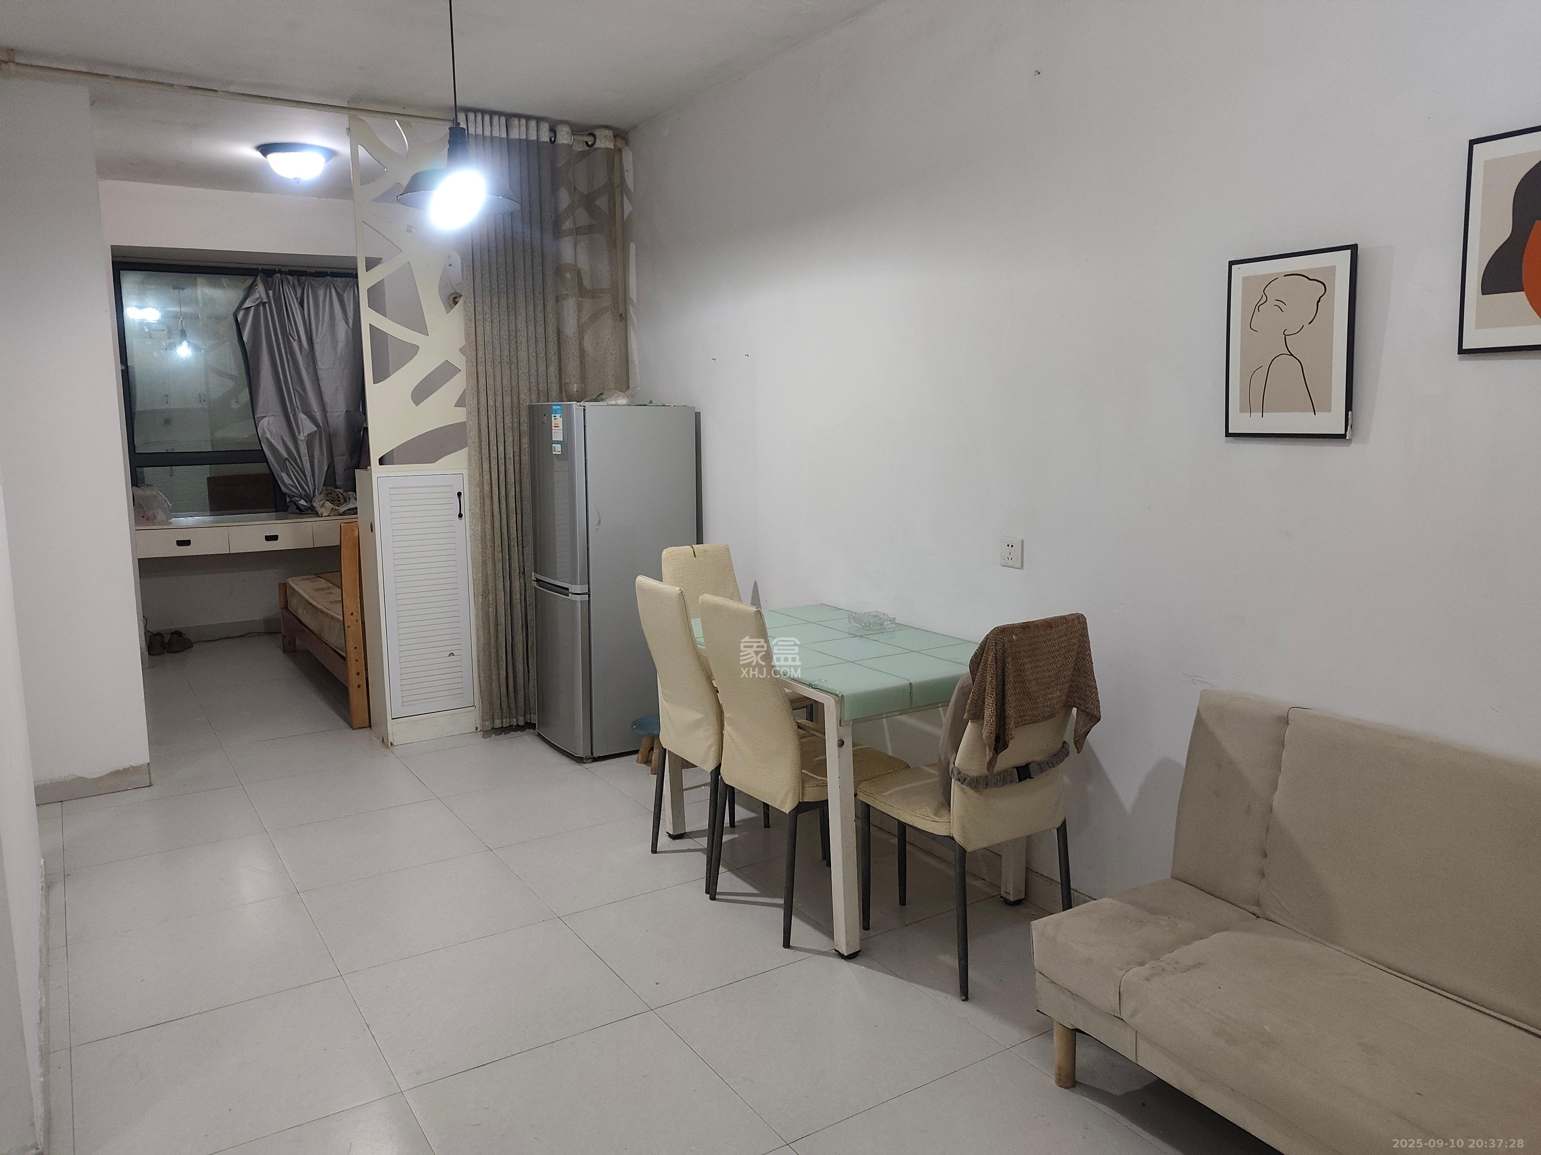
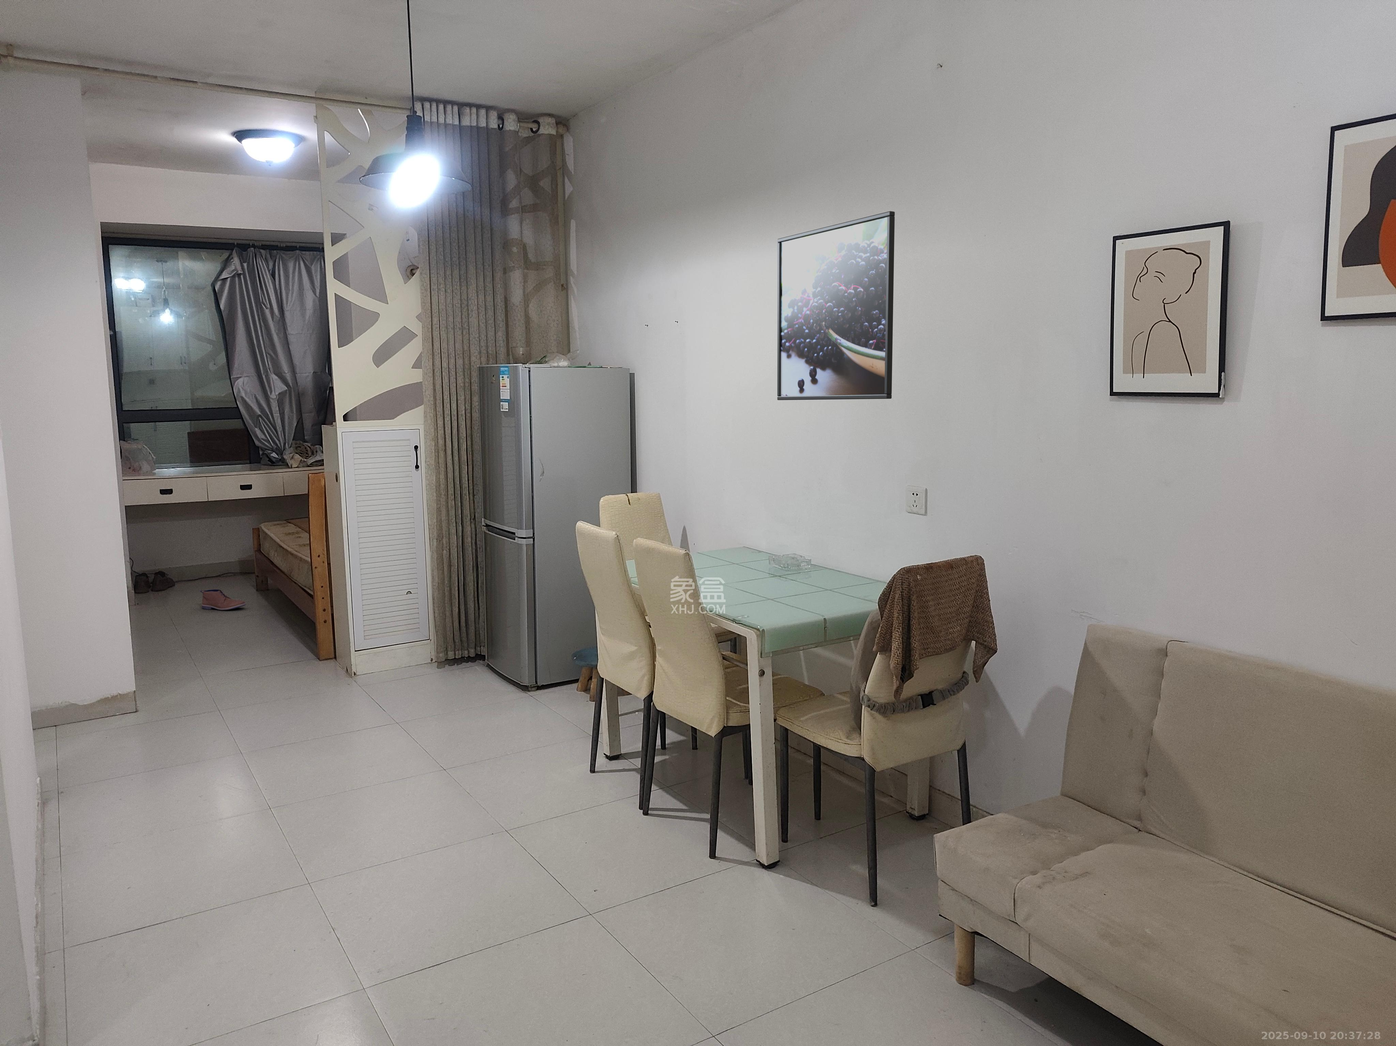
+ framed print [777,211,895,400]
+ shoe [200,589,246,611]
